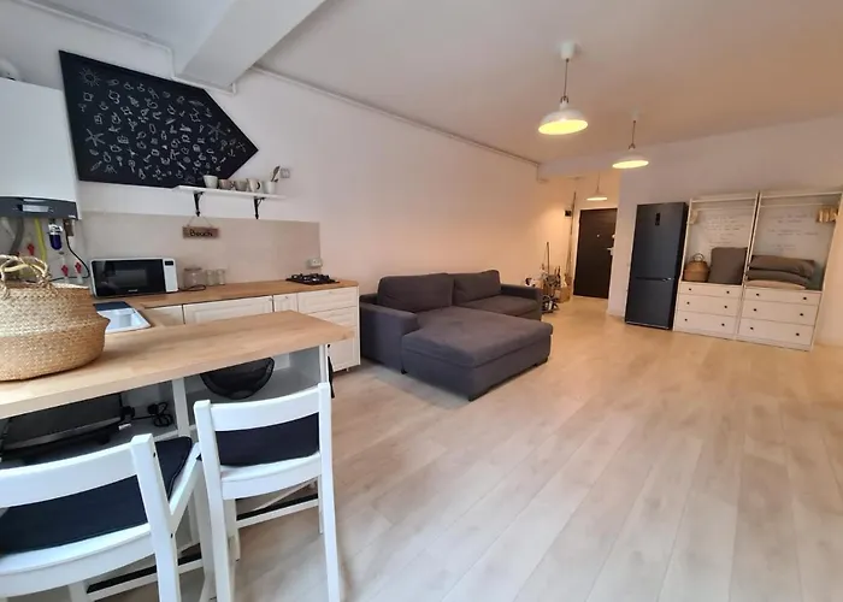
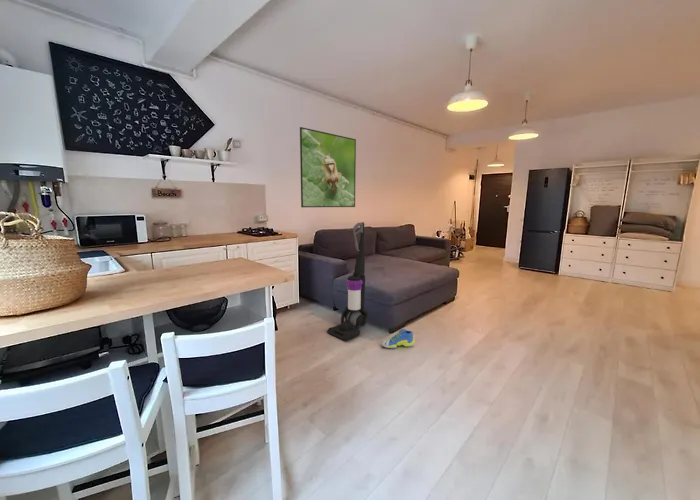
+ vacuum cleaner [326,221,370,342]
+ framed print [299,126,357,208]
+ sneaker [380,328,416,349]
